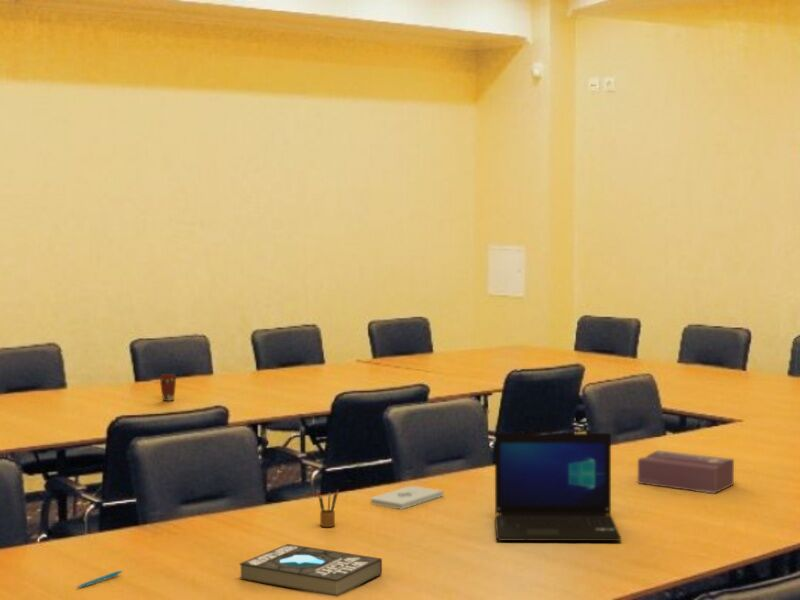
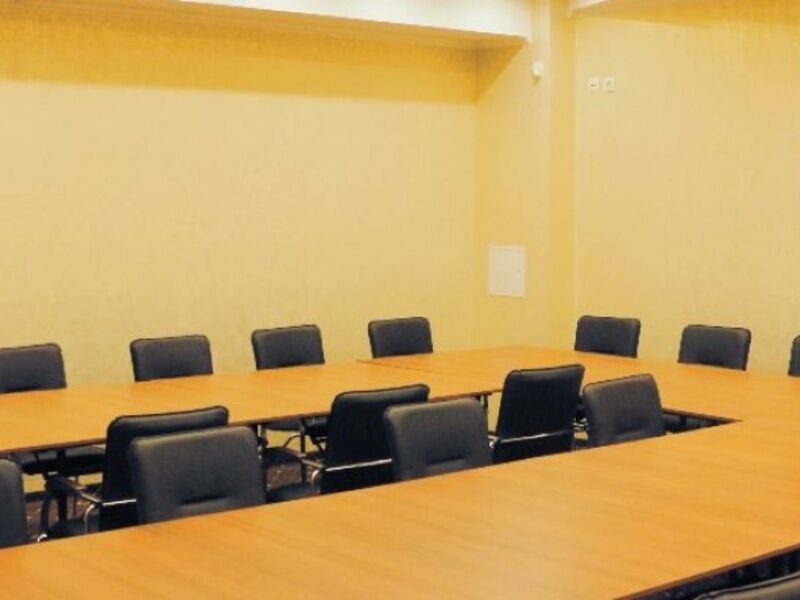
- pencil box [317,489,339,528]
- tissue box [637,449,735,495]
- coffee cup [158,373,178,402]
- pen [75,570,123,589]
- laptop [494,432,622,542]
- notepad [369,485,445,511]
- book [239,543,383,597]
